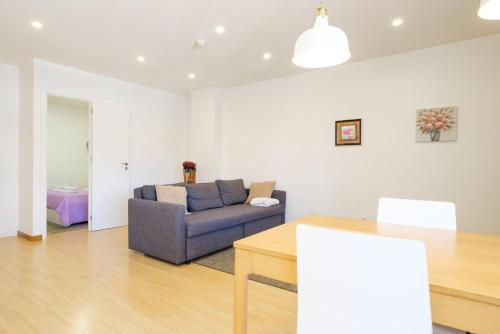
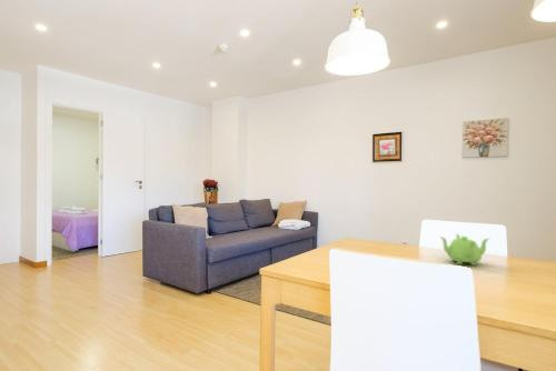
+ teapot [439,233,490,267]
